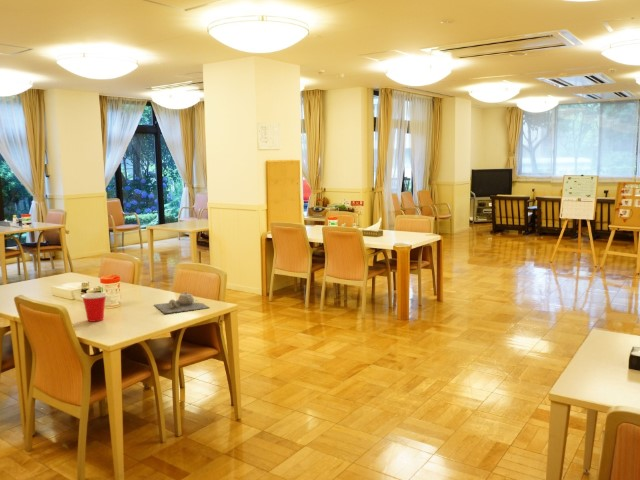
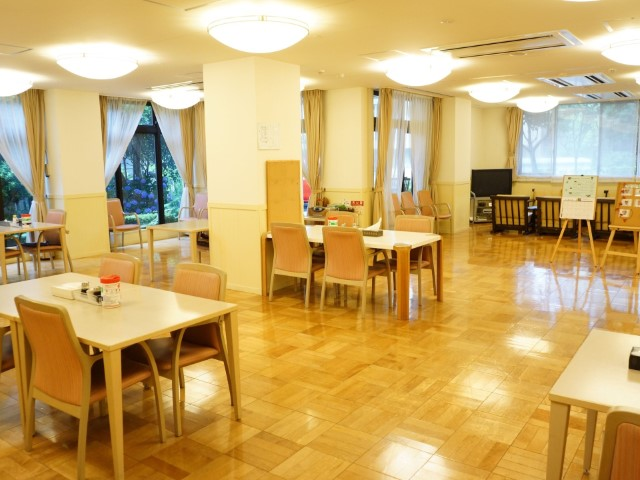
- cup [80,292,108,323]
- teapot [154,291,211,314]
